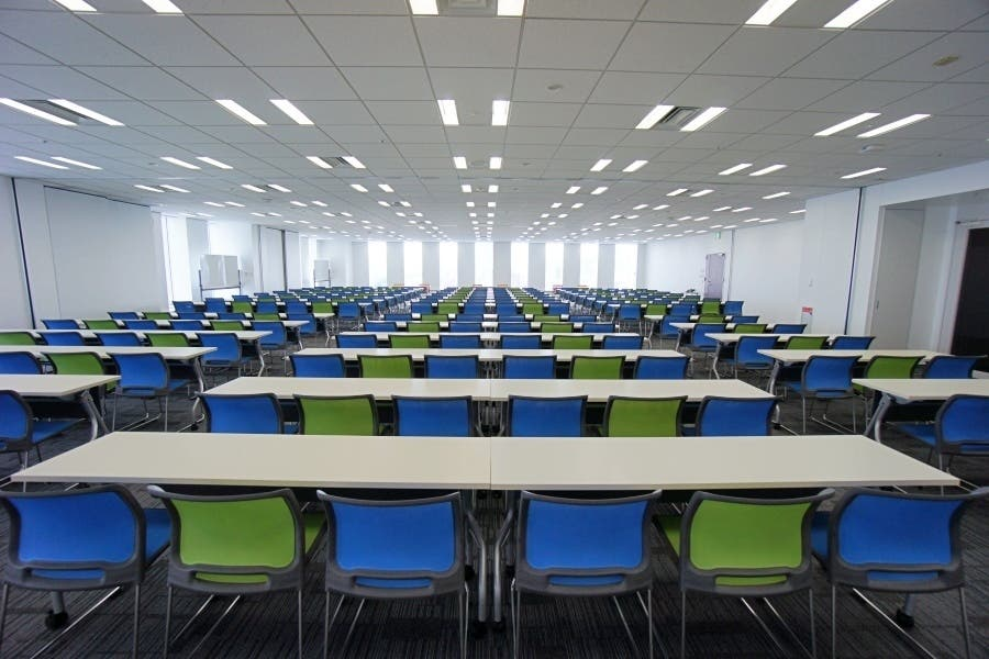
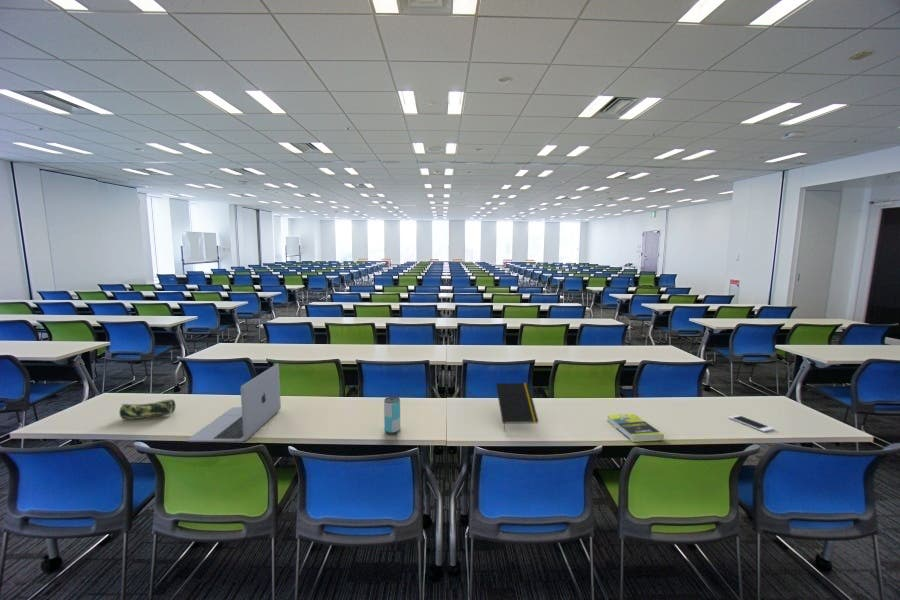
+ laptop [186,362,282,443]
+ beverage can [383,396,402,435]
+ book [606,413,665,443]
+ cell phone [728,414,775,433]
+ notepad [495,382,540,430]
+ pencil case [118,399,176,420]
